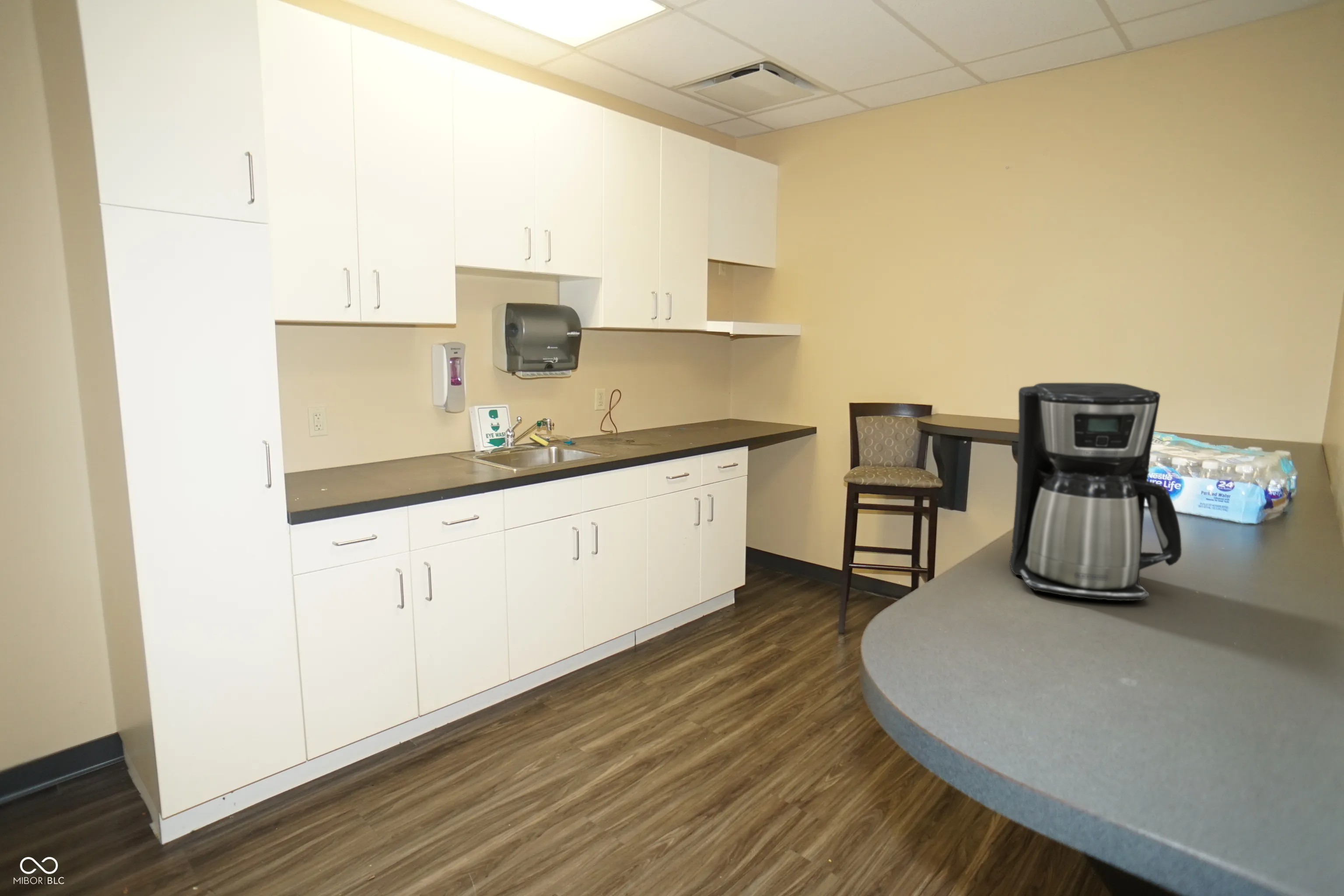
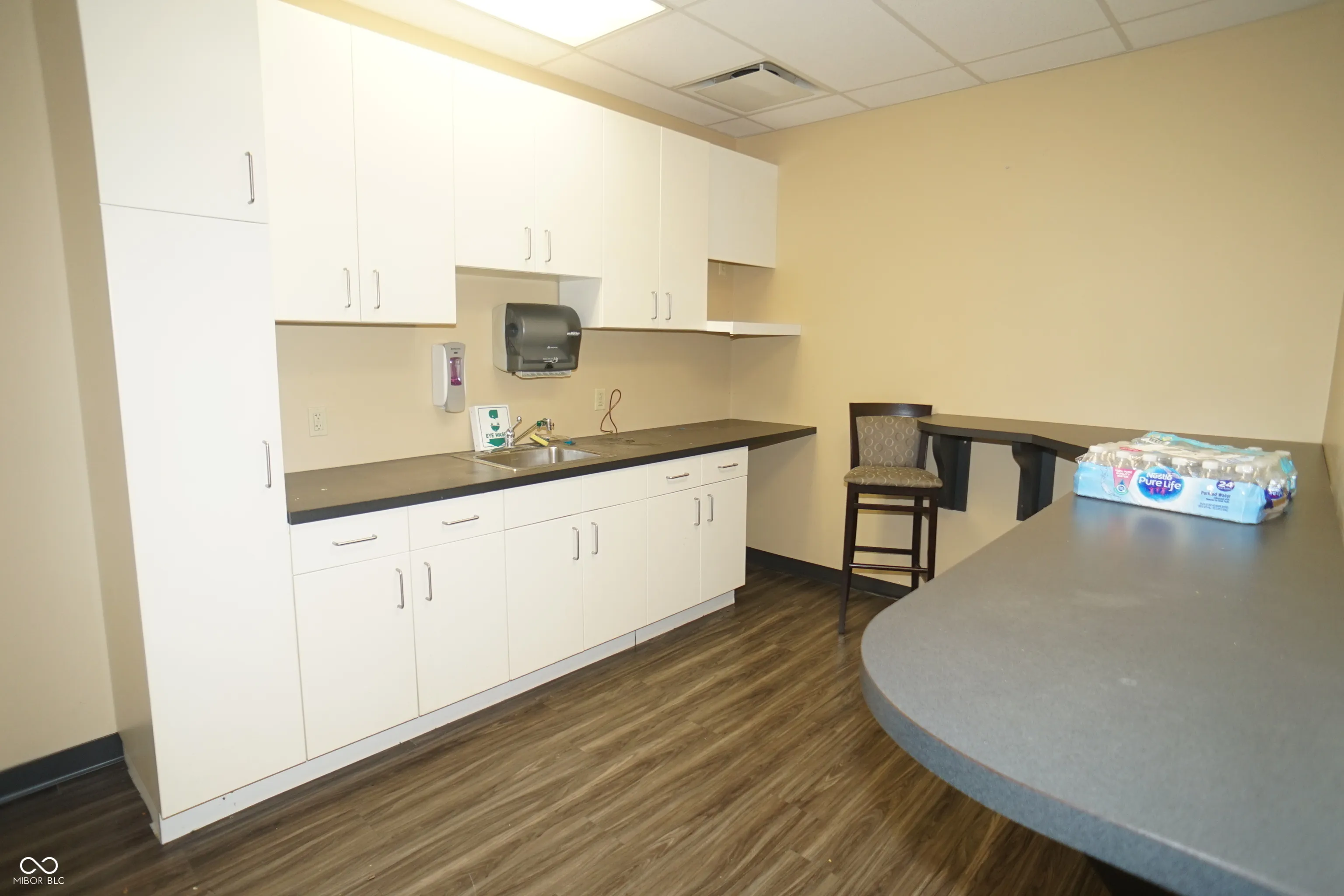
- coffee maker [1009,382,1182,601]
